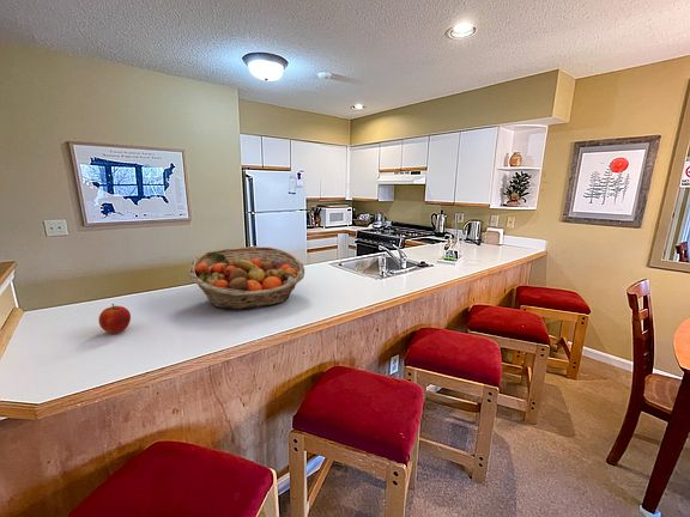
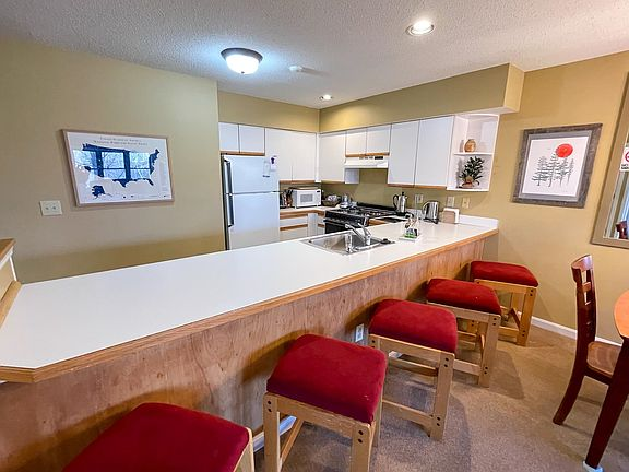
- fruit basket [188,245,305,311]
- apple [97,303,132,335]
